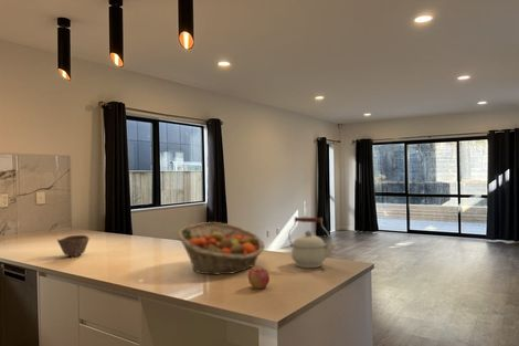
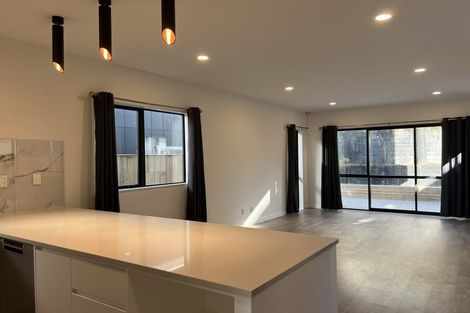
- bowl [56,234,91,259]
- fruit basket [177,221,266,275]
- apple [247,266,271,291]
- kettle [287,216,337,269]
